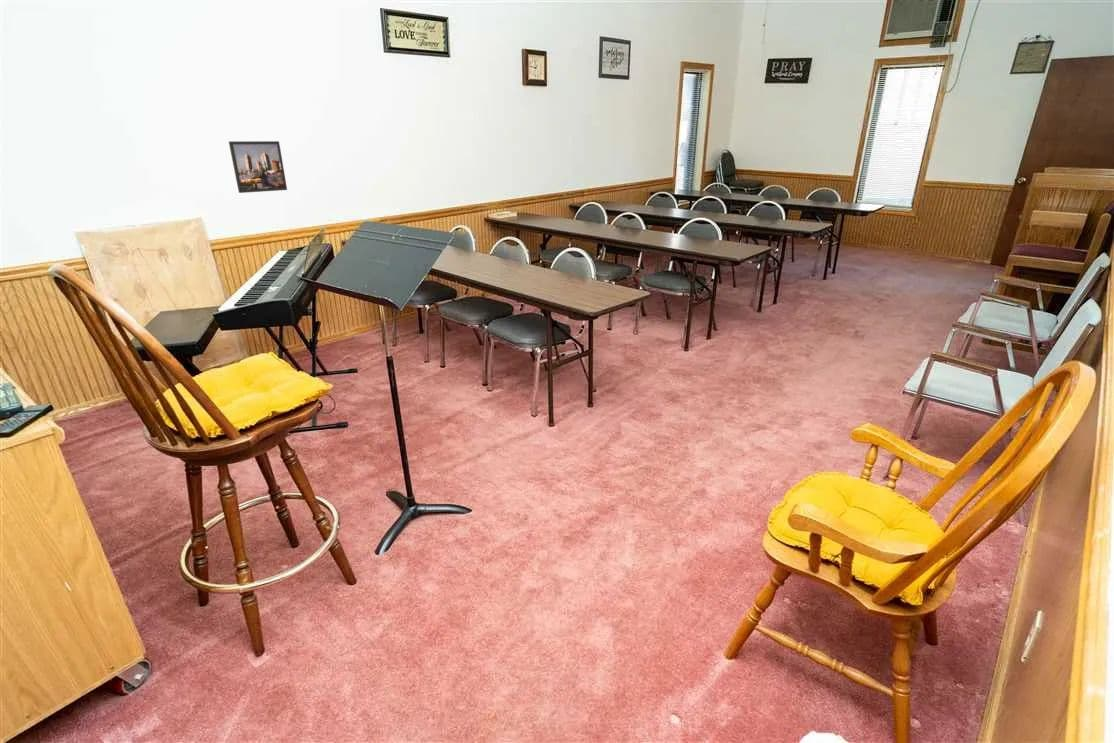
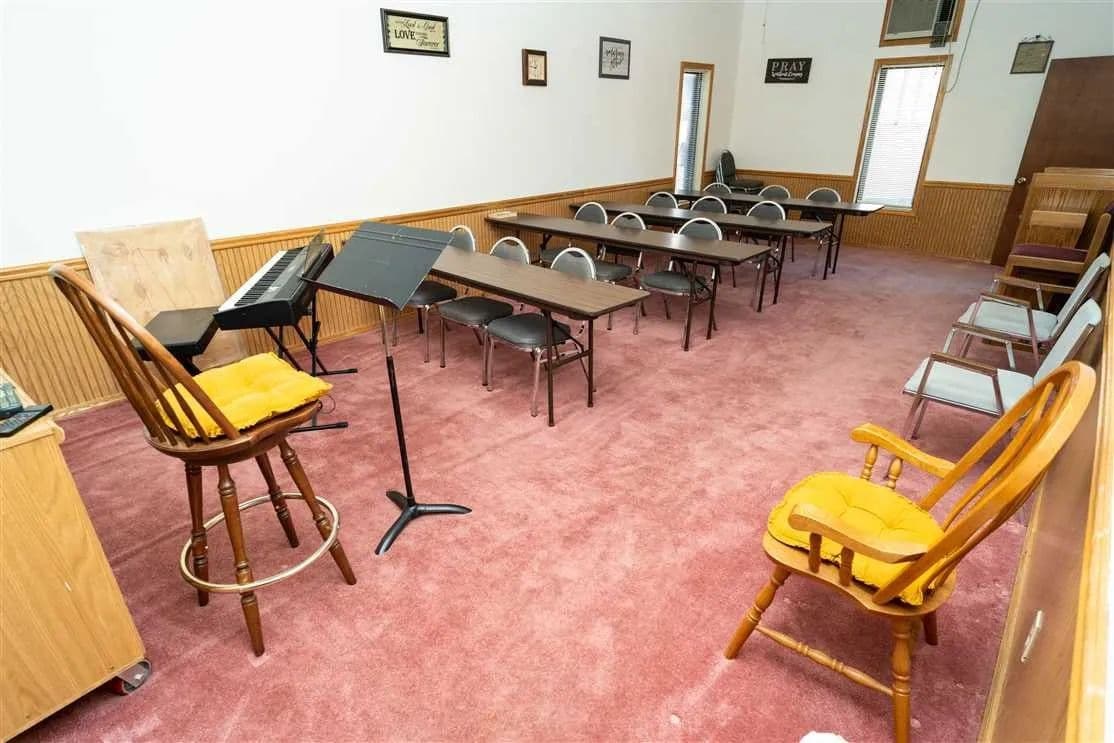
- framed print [228,140,288,194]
